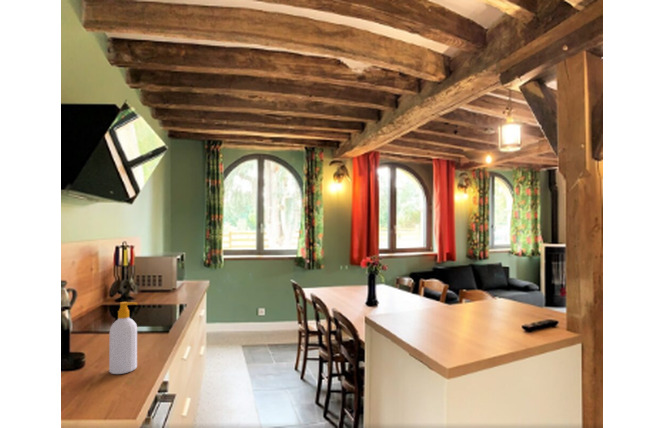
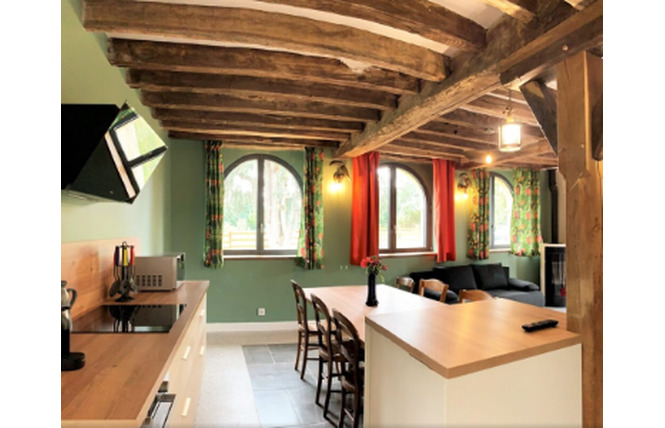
- soap bottle [108,301,139,375]
